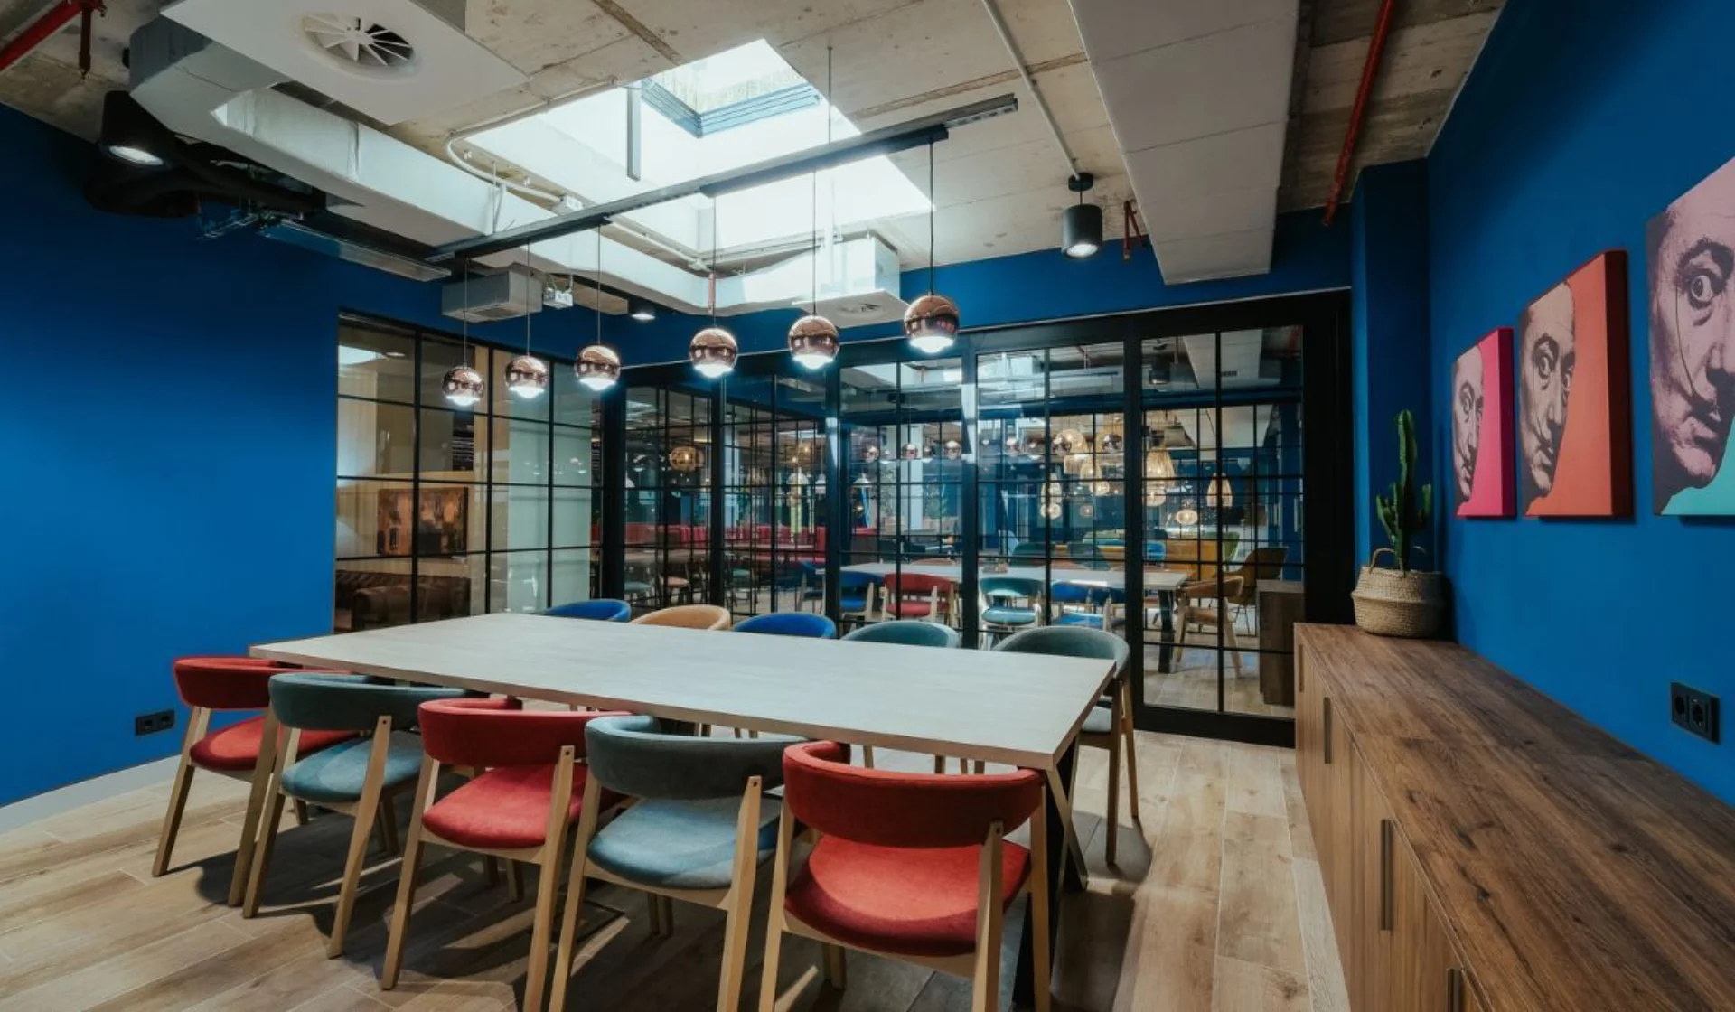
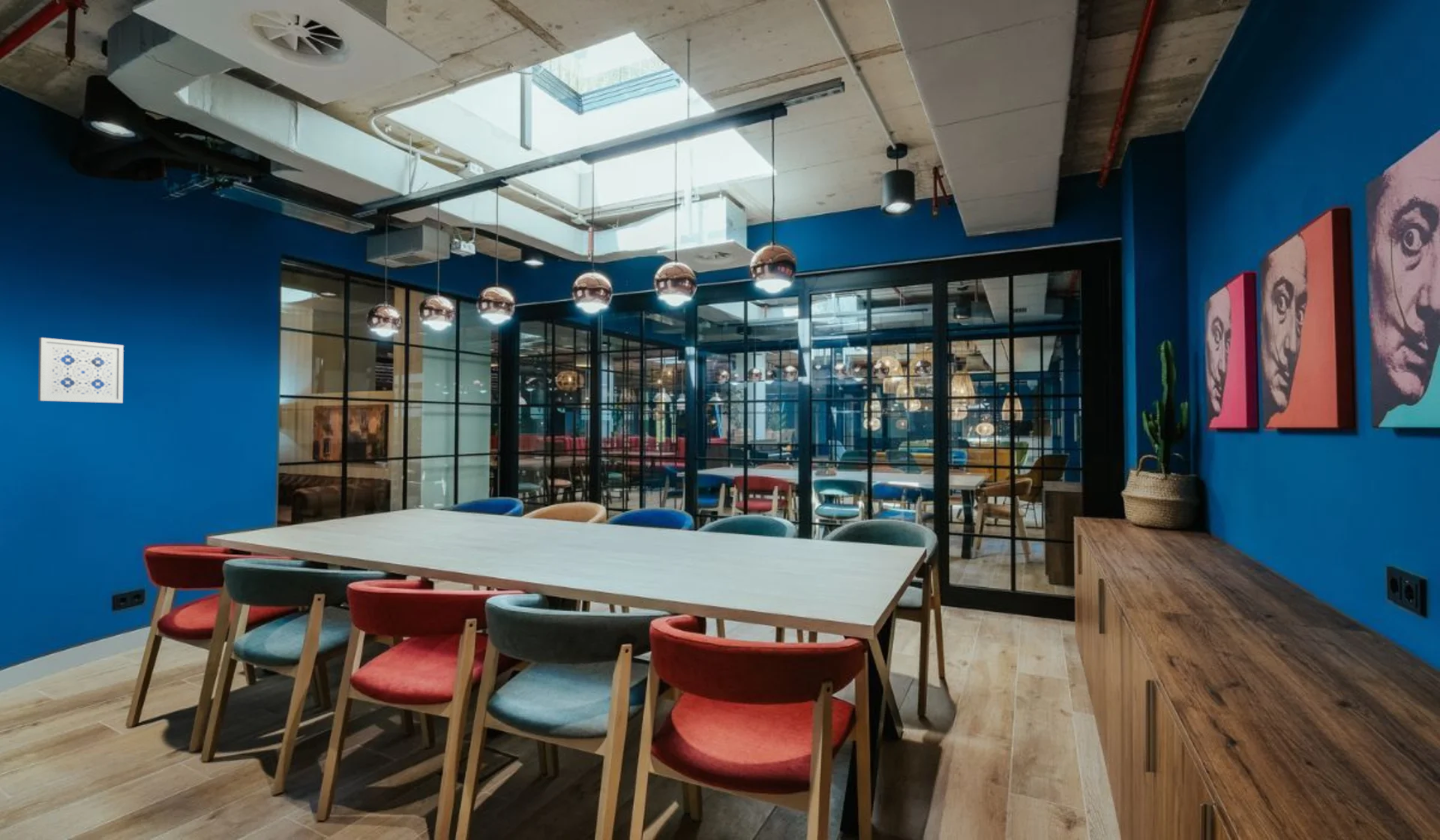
+ wall art [37,337,124,404]
